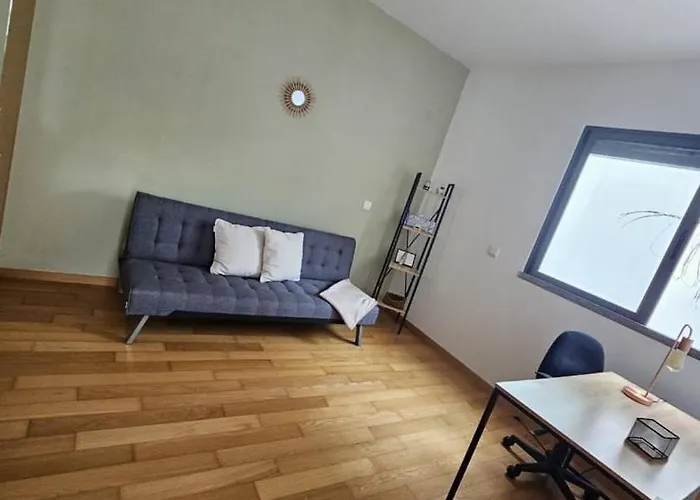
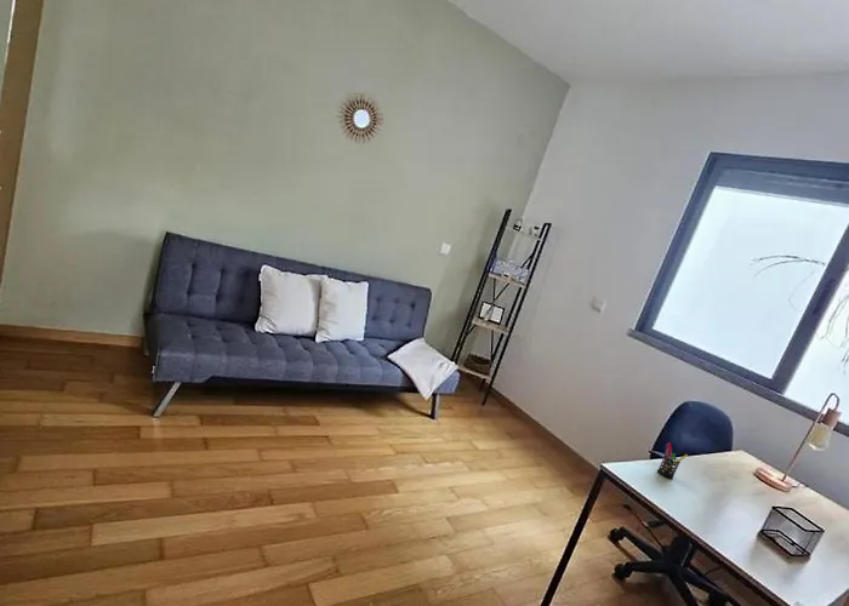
+ pen holder [656,441,688,480]
